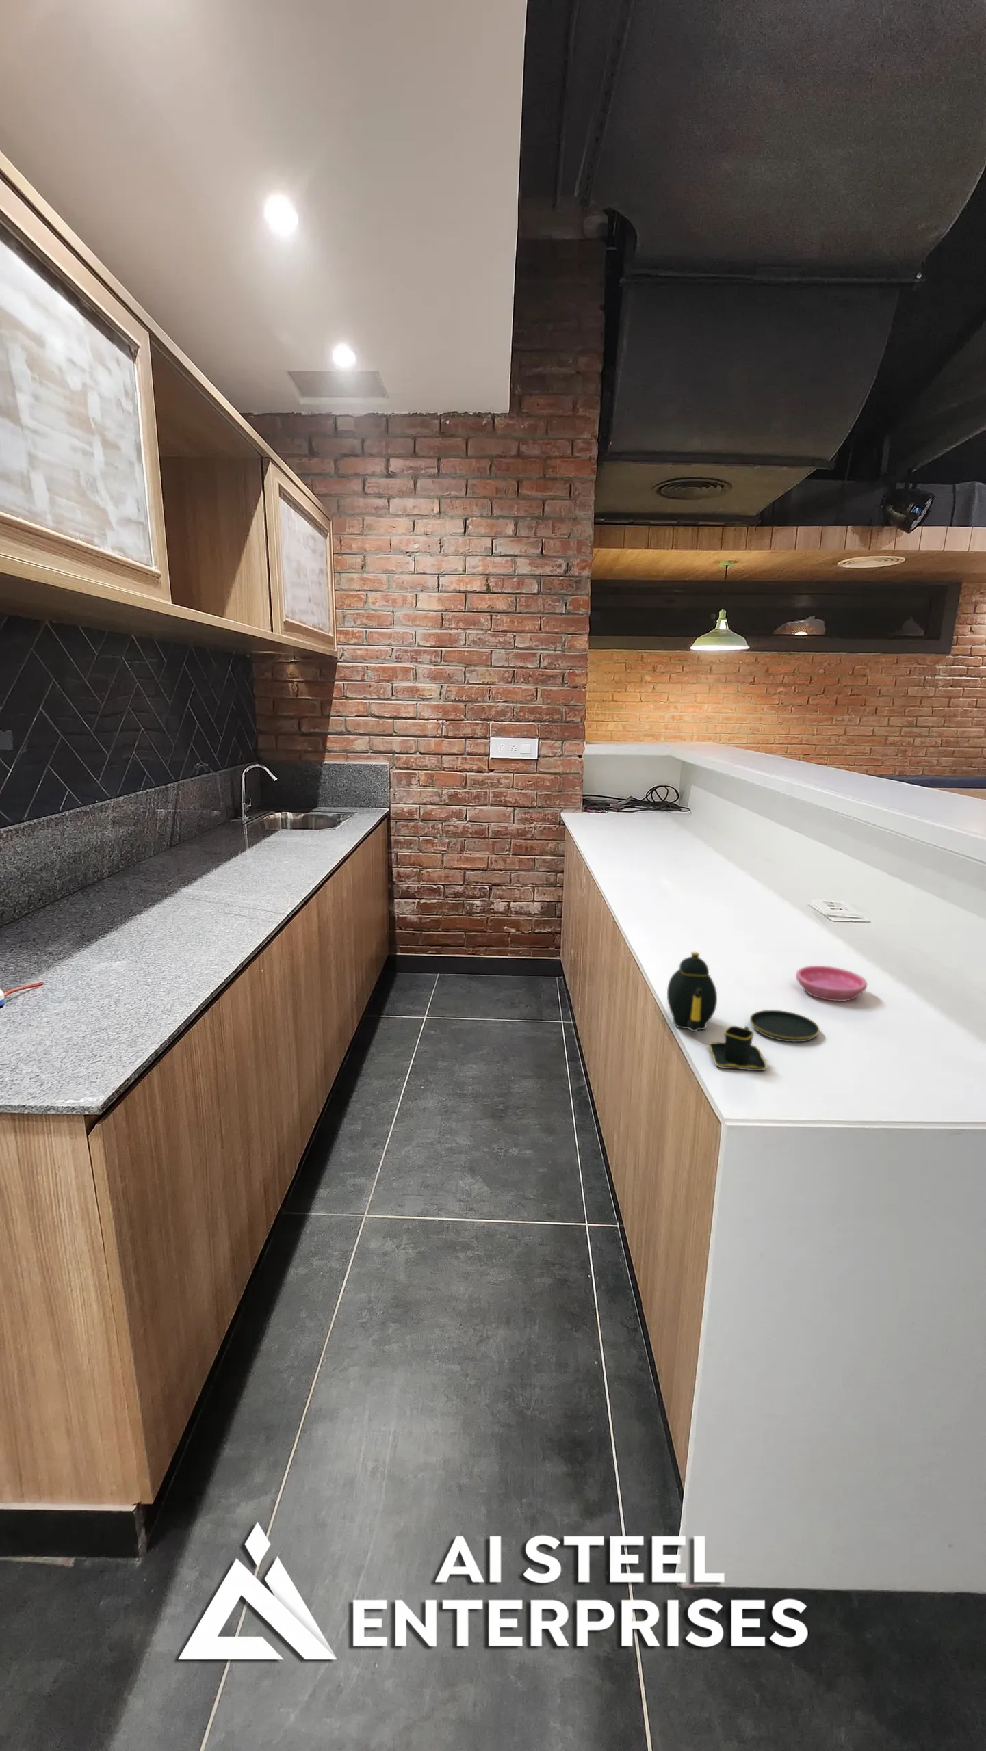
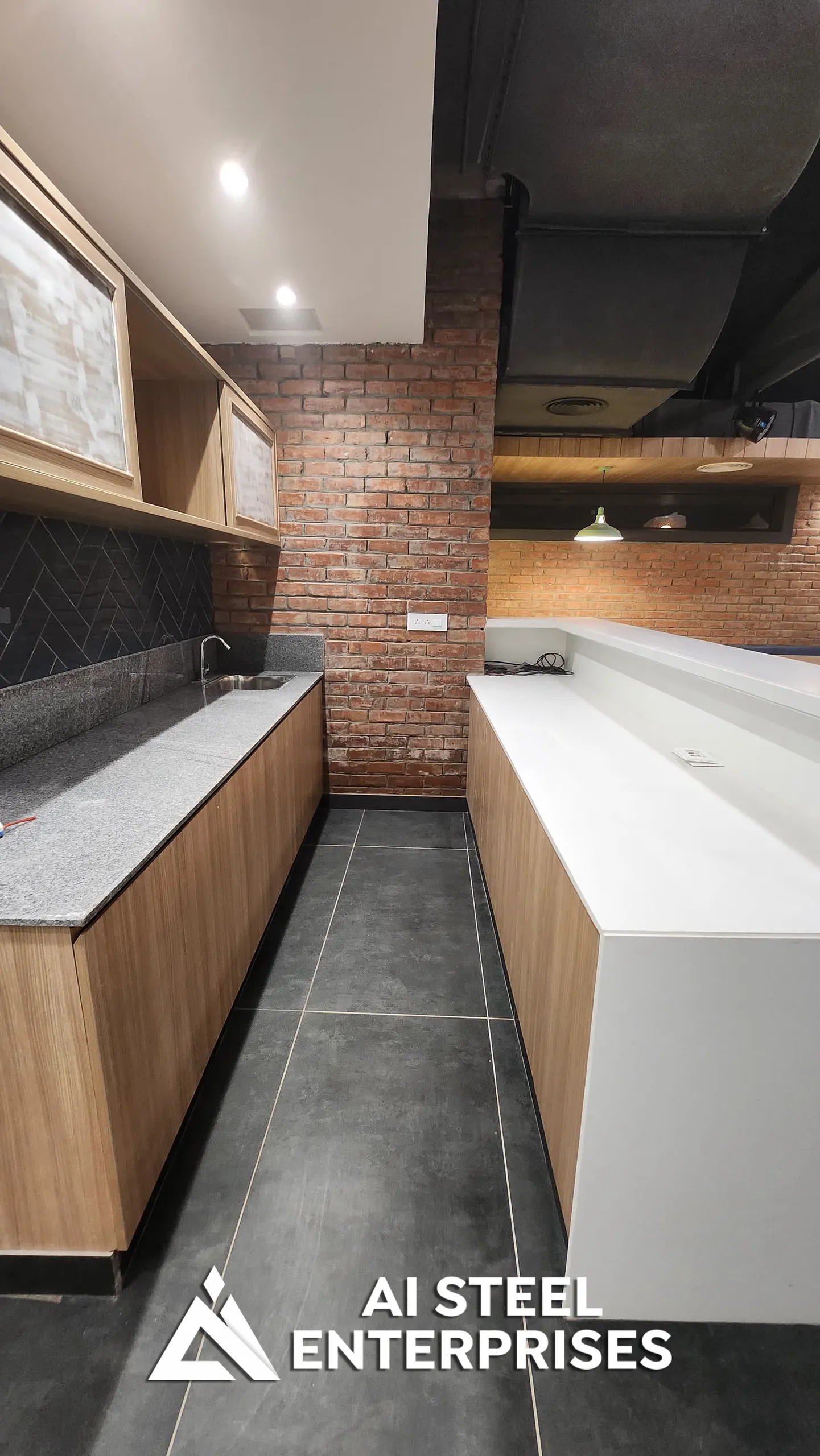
- saucer [795,966,868,1002]
- teapot [666,951,820,1072]
